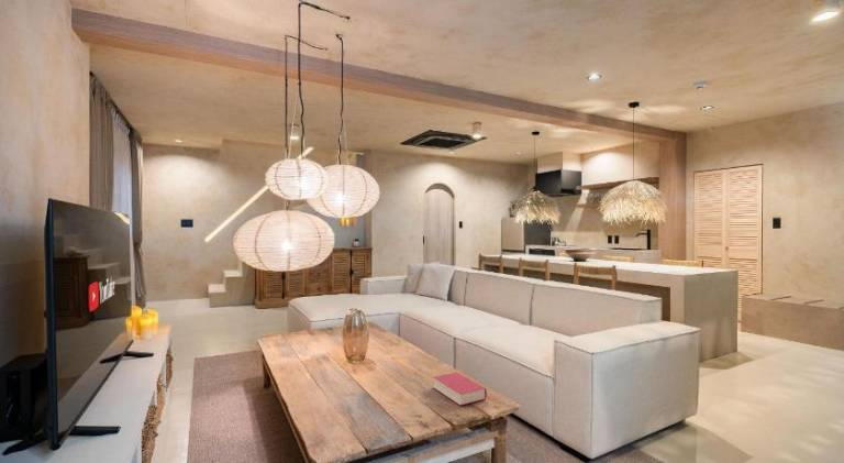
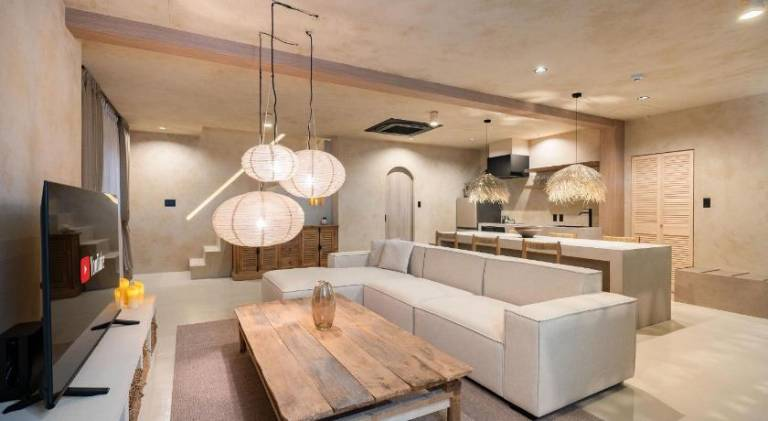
- book [432,372,488,407]
